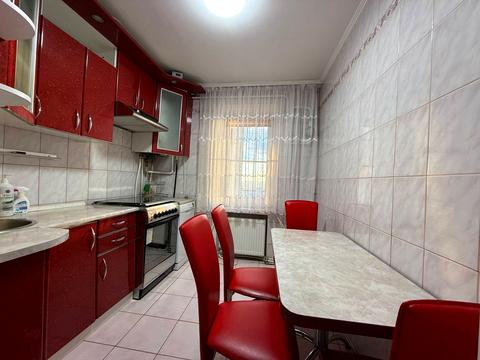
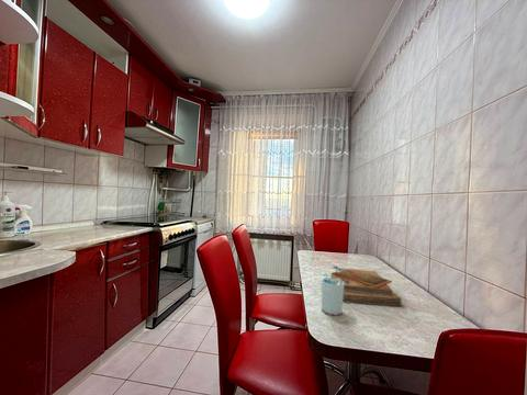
+ clipboard [329,266,403,307]
+ cup [321,272,345,316]
